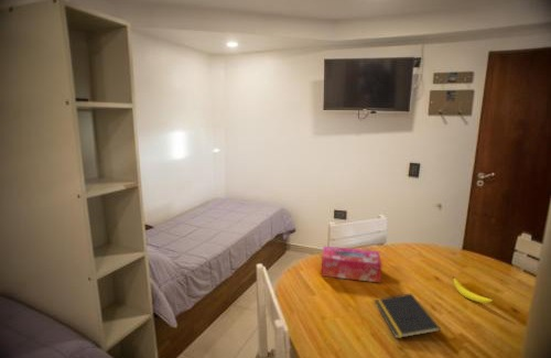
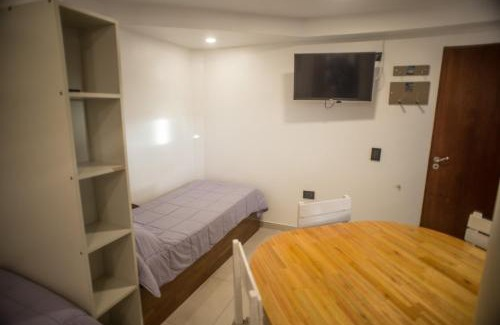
- tissue box [320,246,383,283]
- banana [452,275,494,304]
- notepad [374,293,442,339]
